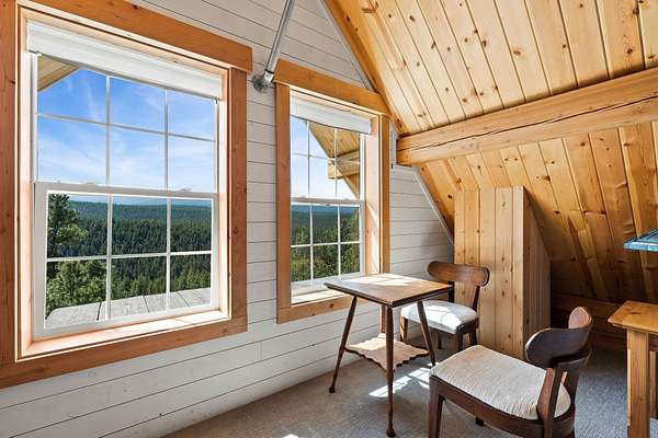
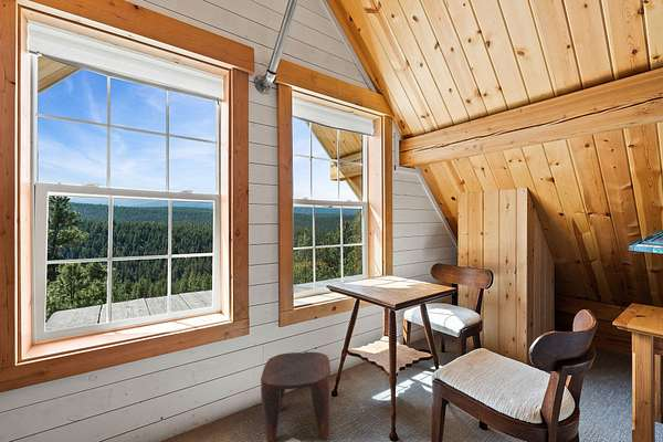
+ stool [260,351,332,442]
